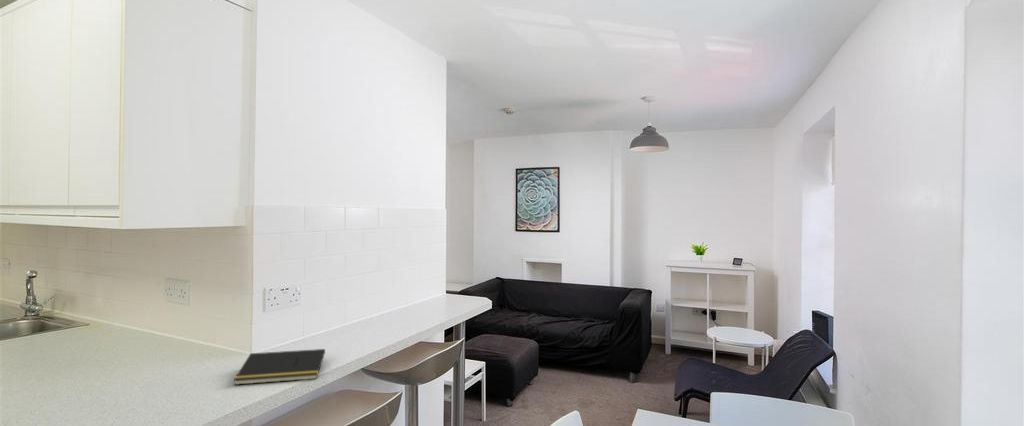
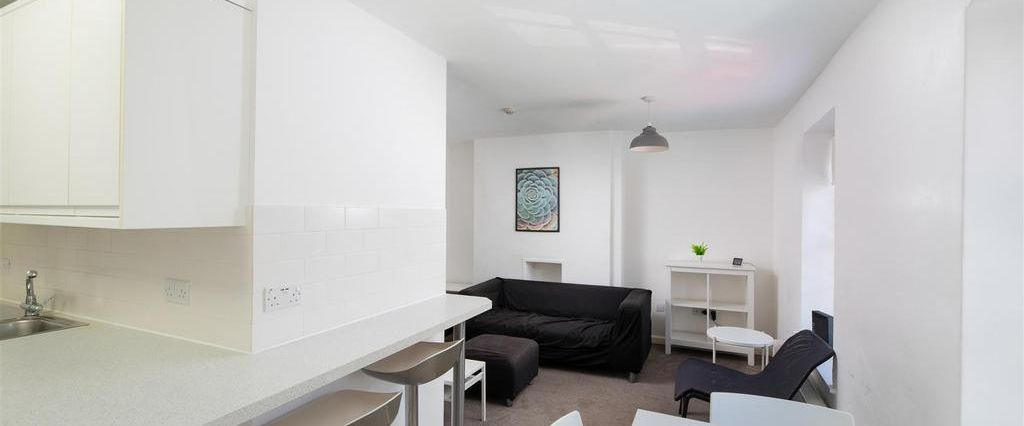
- notepad [232,348,326,386]
